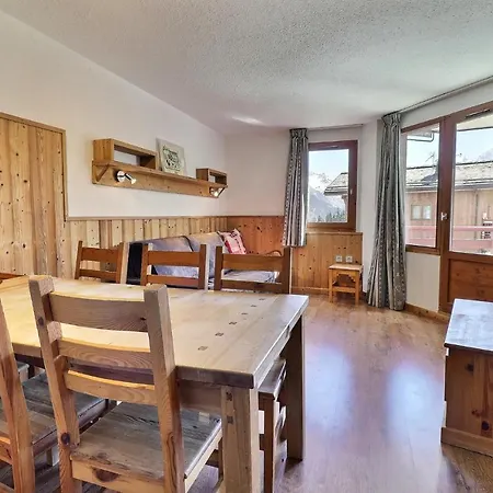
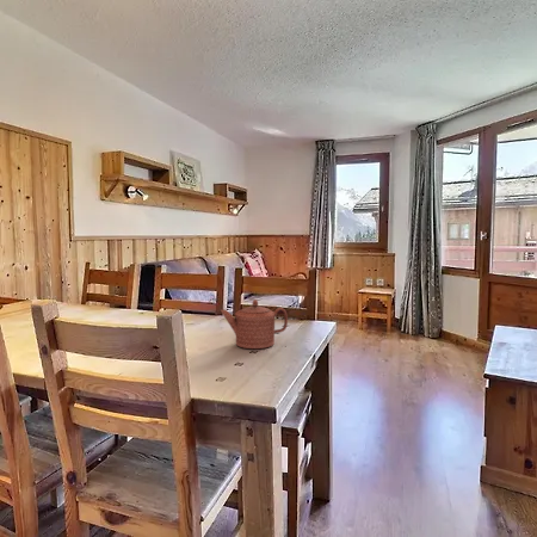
+ teapot [220,298,289,350]
